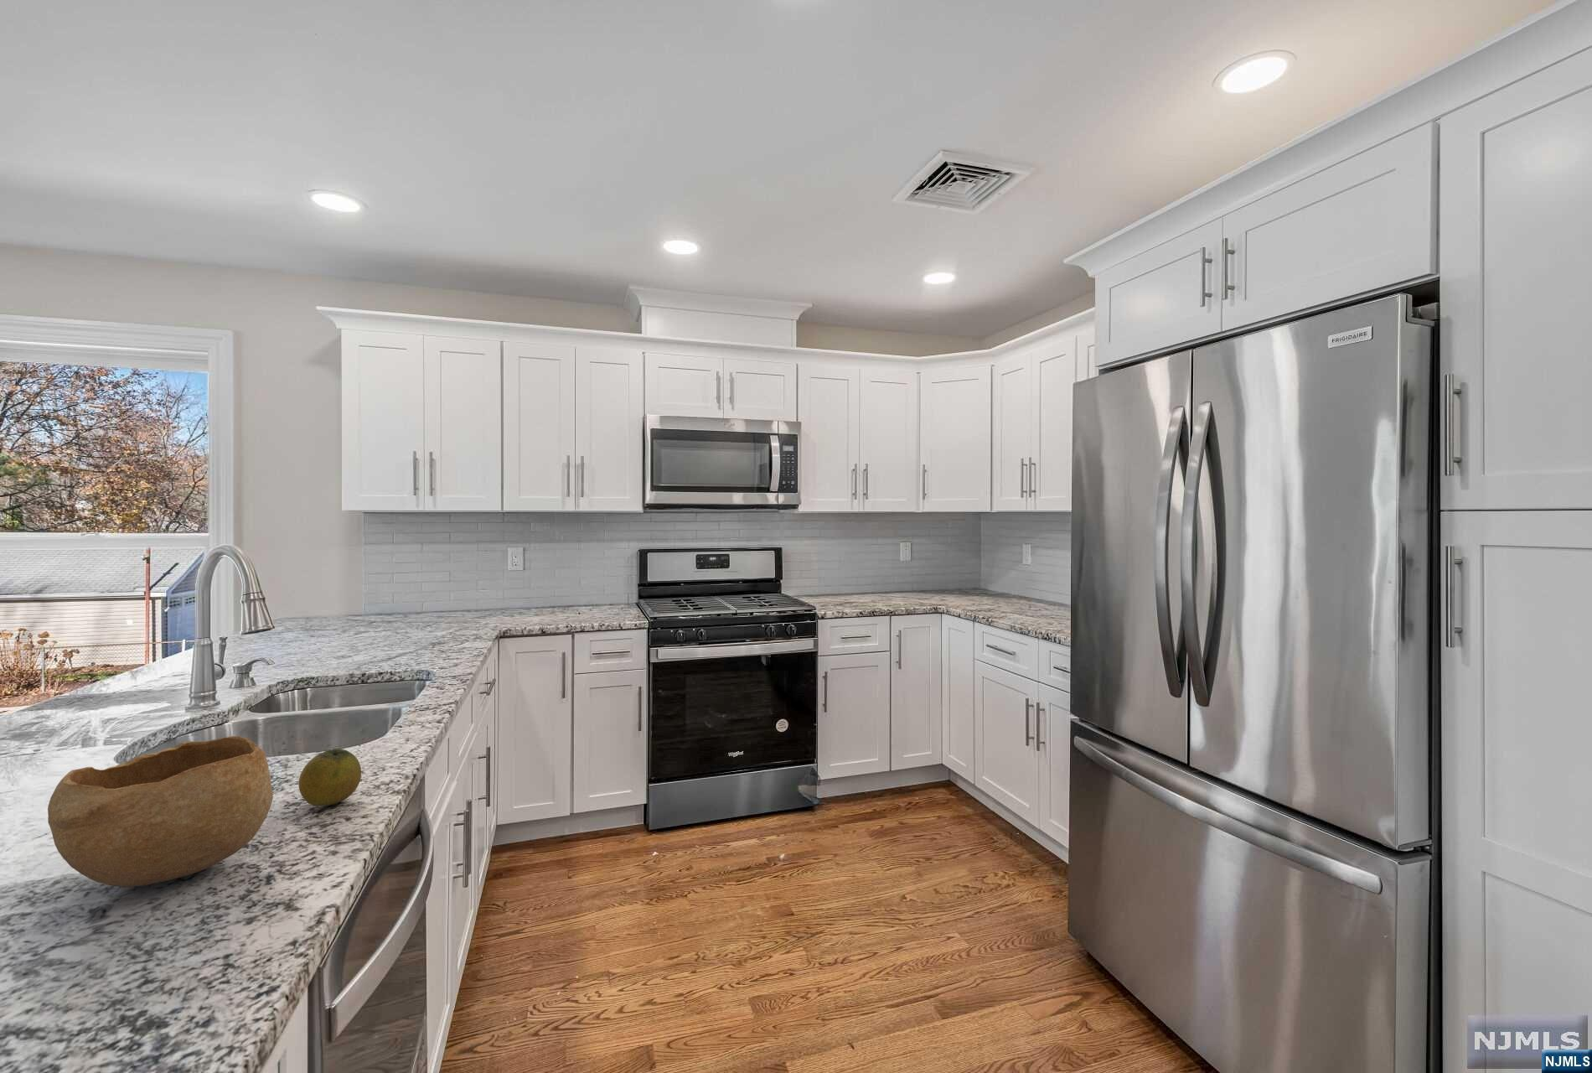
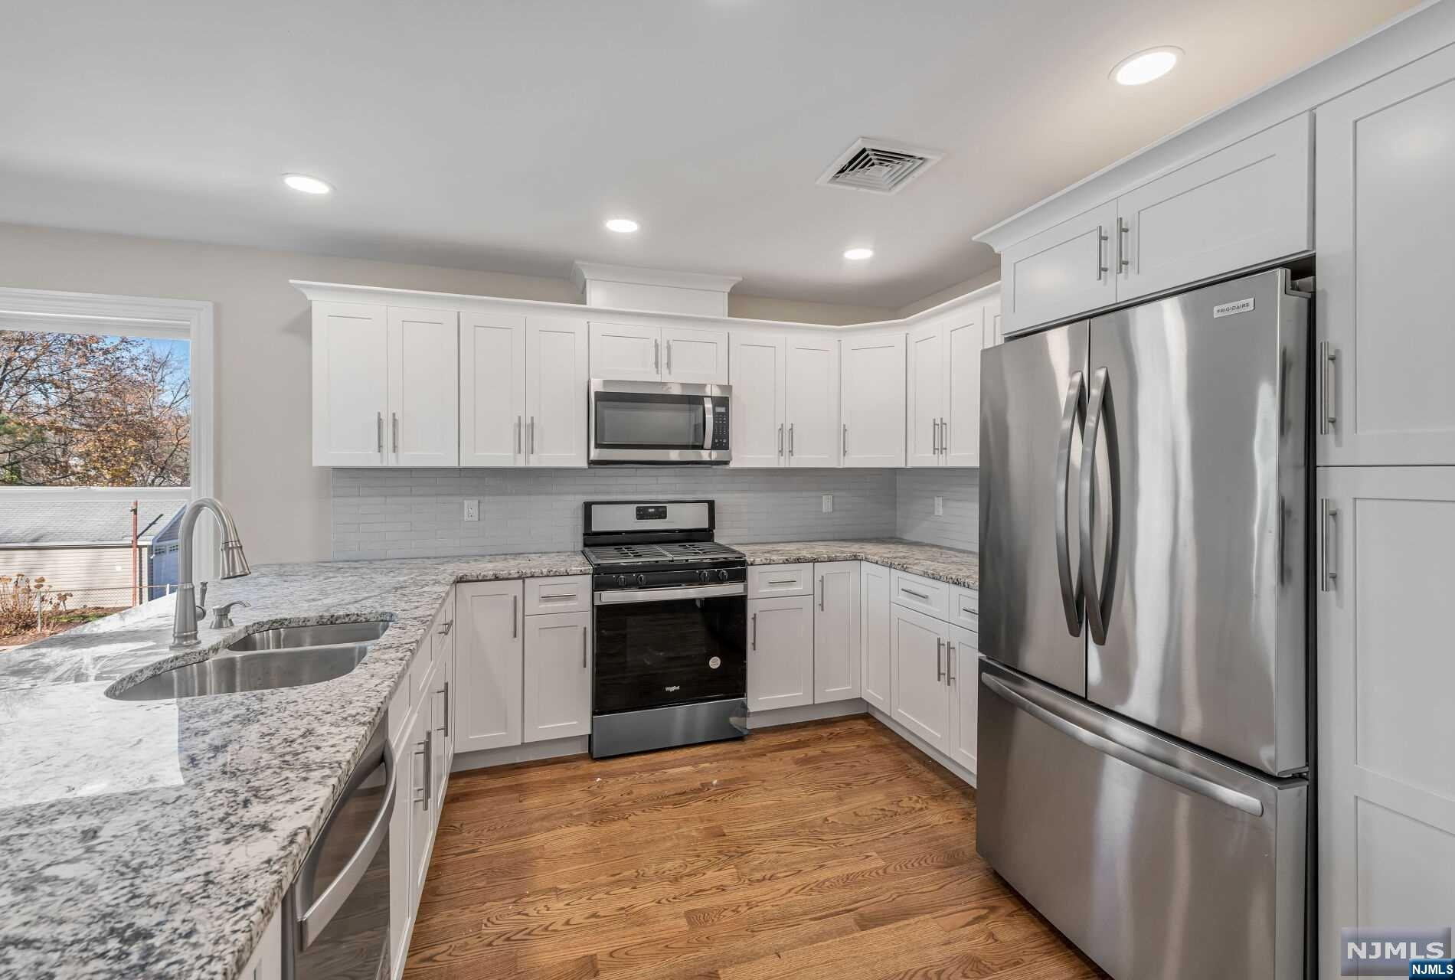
- fruit [297,747,361,806]
- bowl [47,735,274,887]
